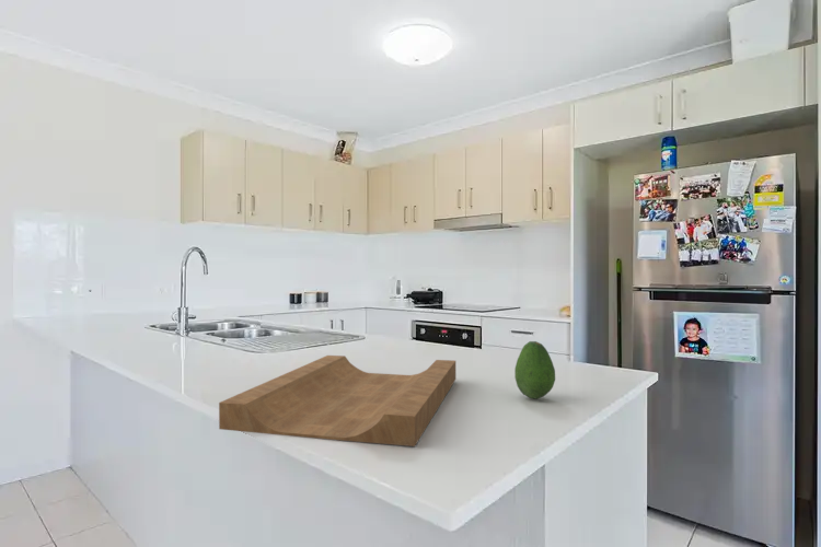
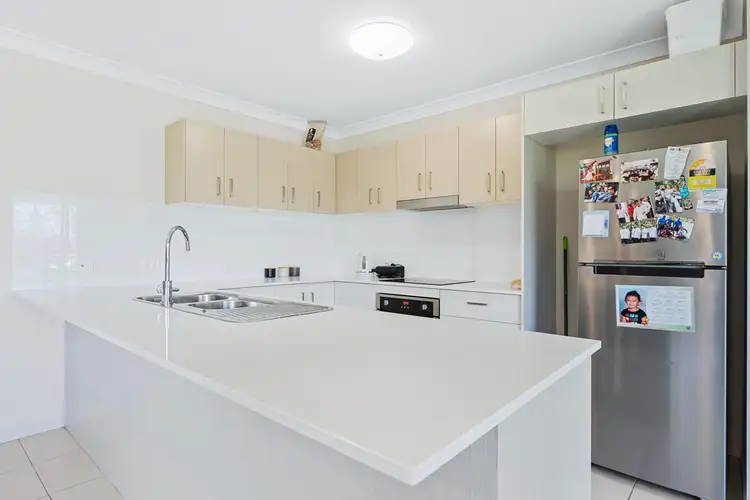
- fruit [513,340,556,399]
- cutting board [218,354,456,447]
